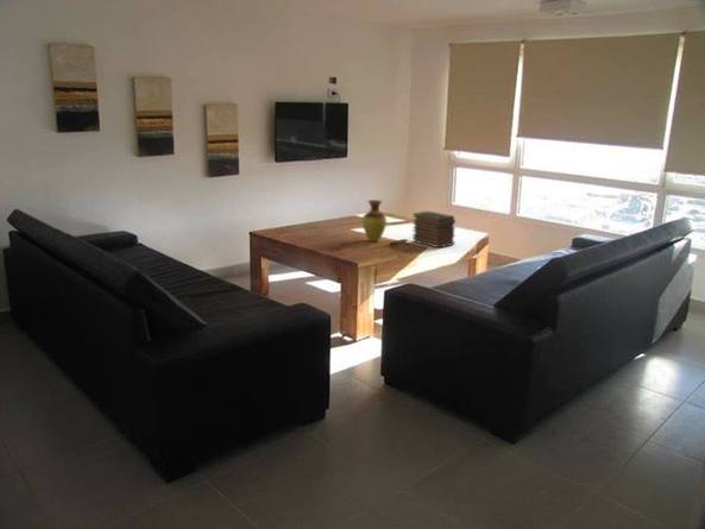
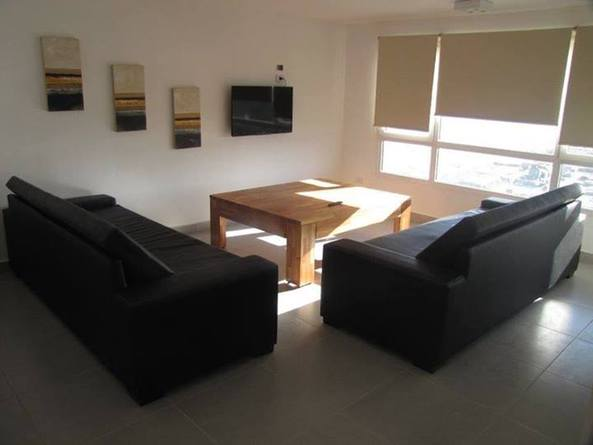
- vase [361,199,388,243]
- book stack [410,210,457,248]
